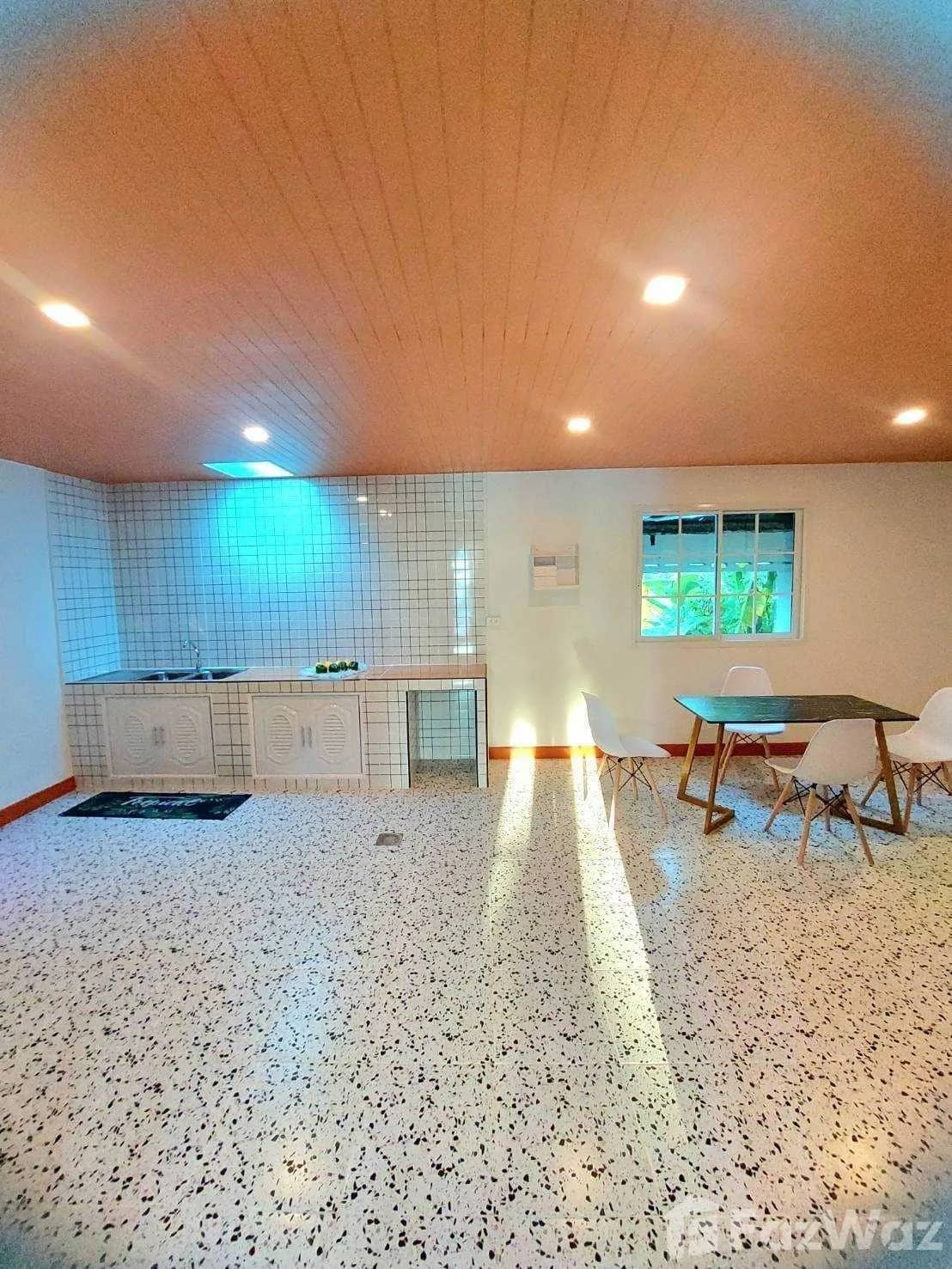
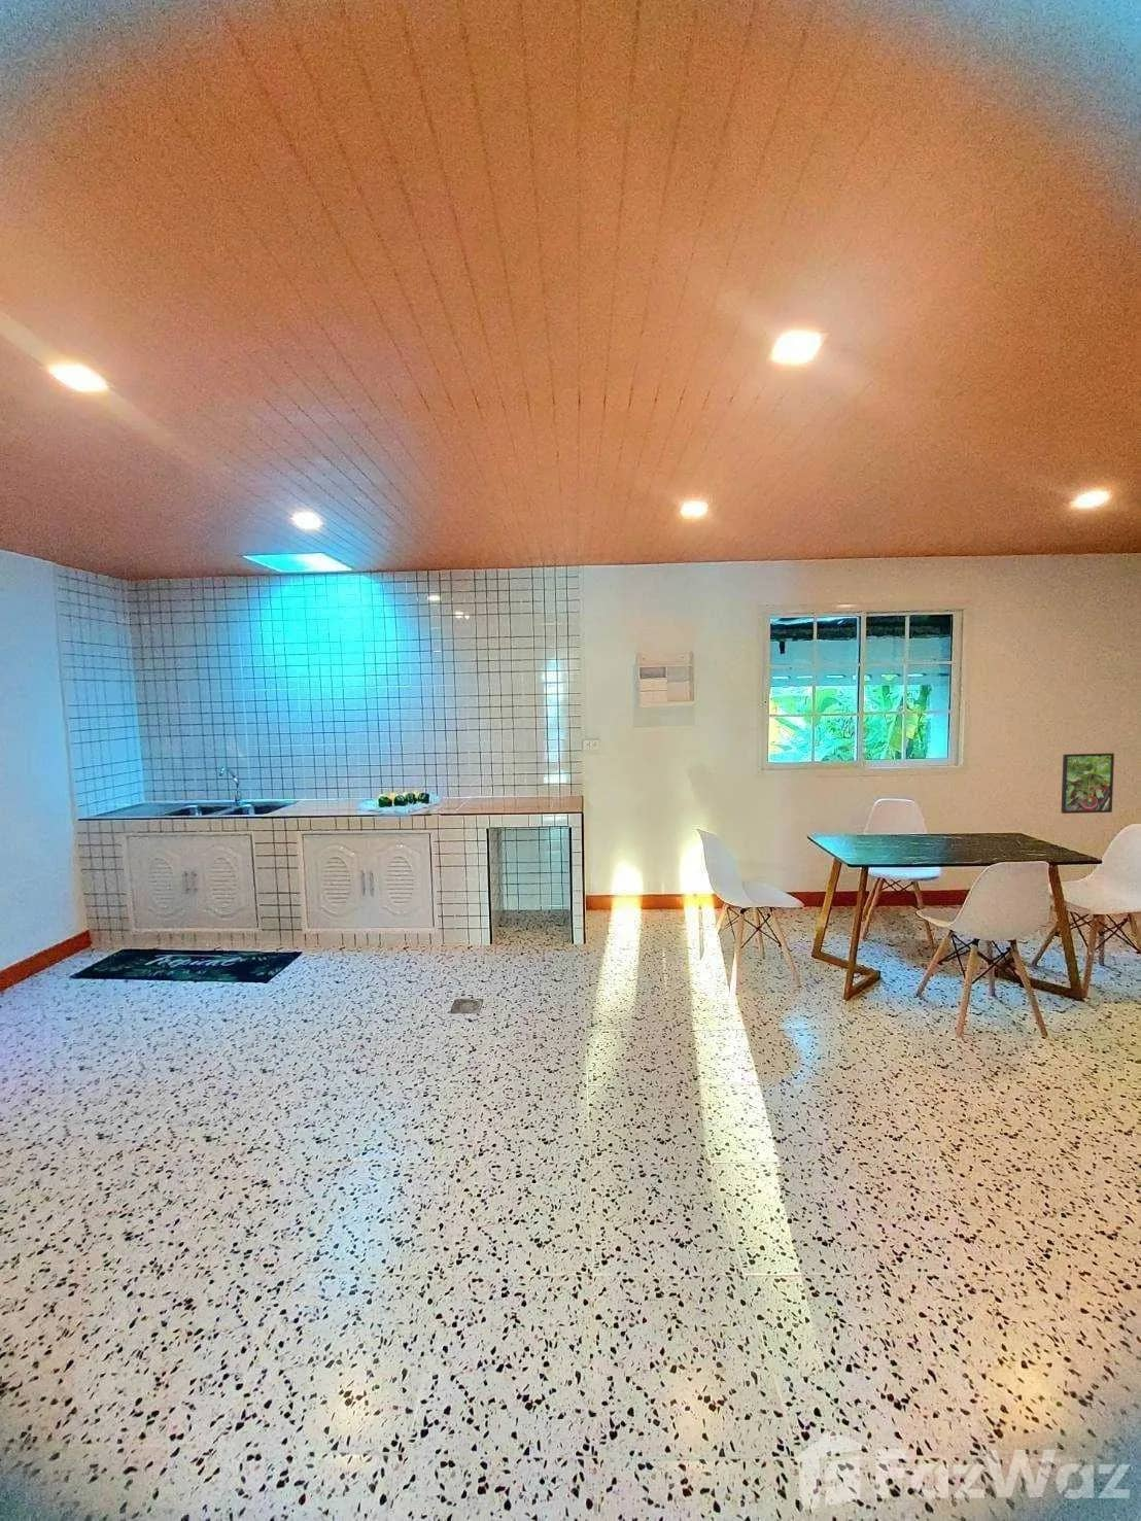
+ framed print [1060,752,1116,815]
